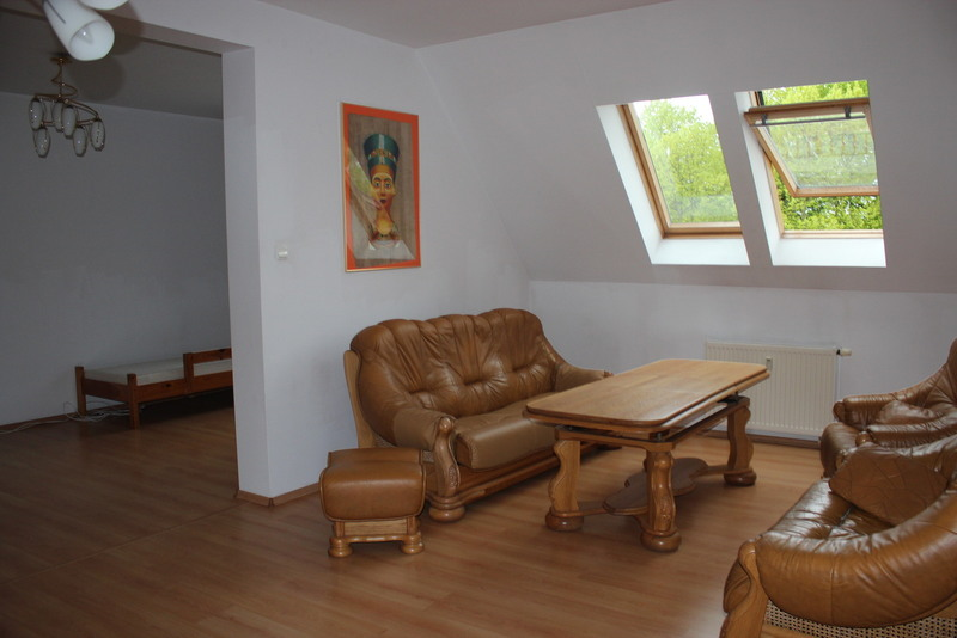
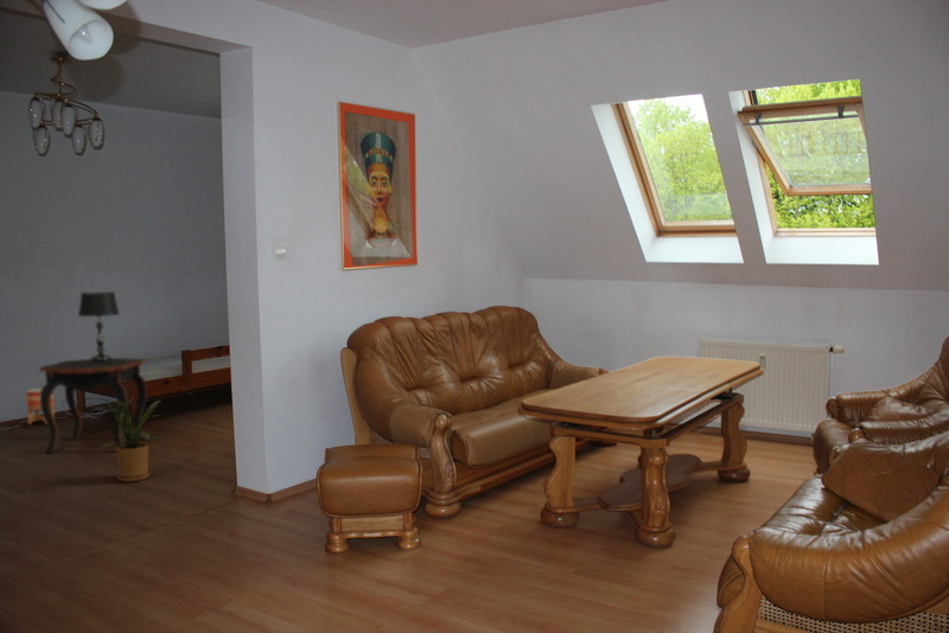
+ house plant [101,397,163,482]
+ planter [25,386,56,426]
+ side table [38,357,148,454]
+ table lamp [77,290,120,362]
